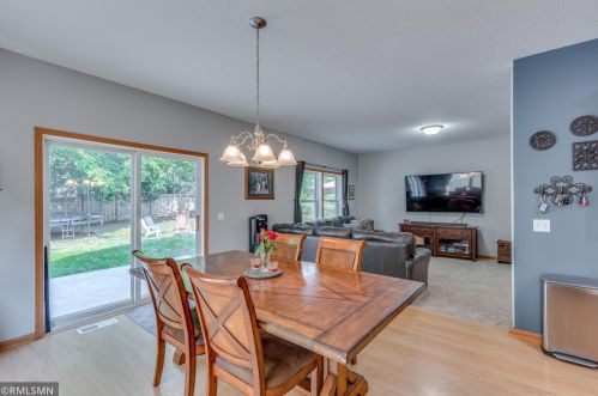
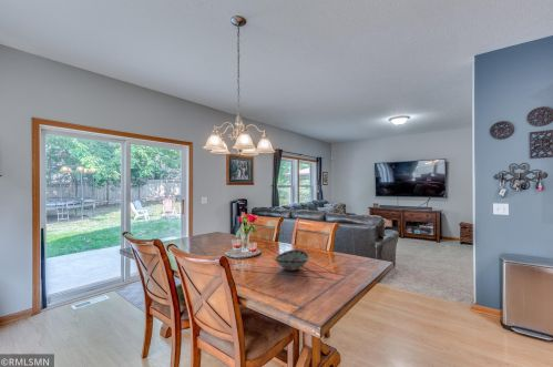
+ decorative bowl [274,248,310,272]
